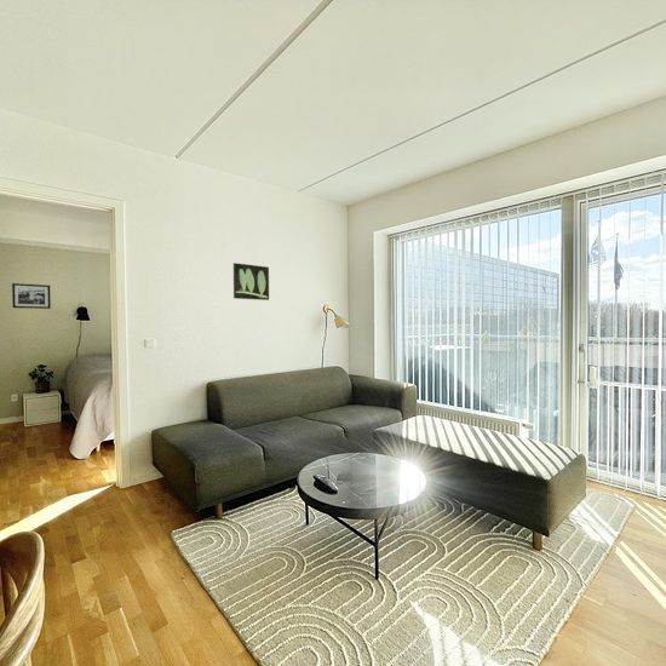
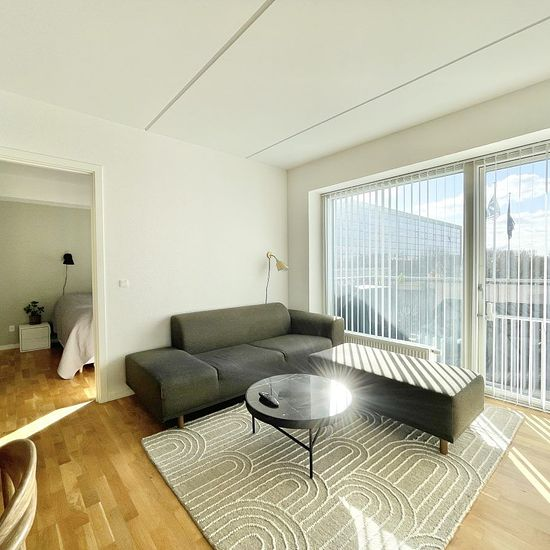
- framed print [232,262,270,302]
- picture frame [11,282,52,310]
